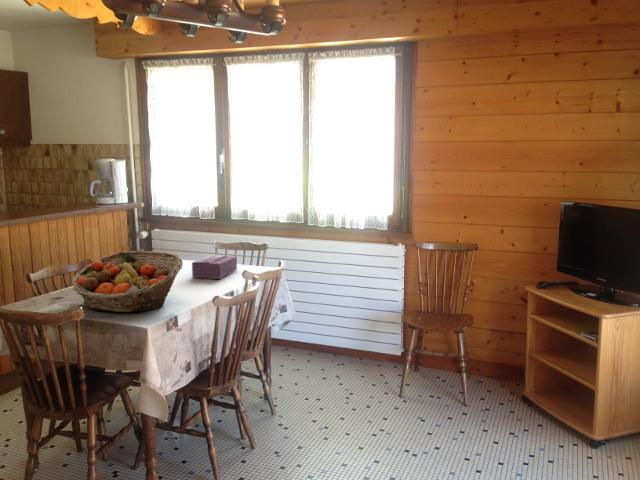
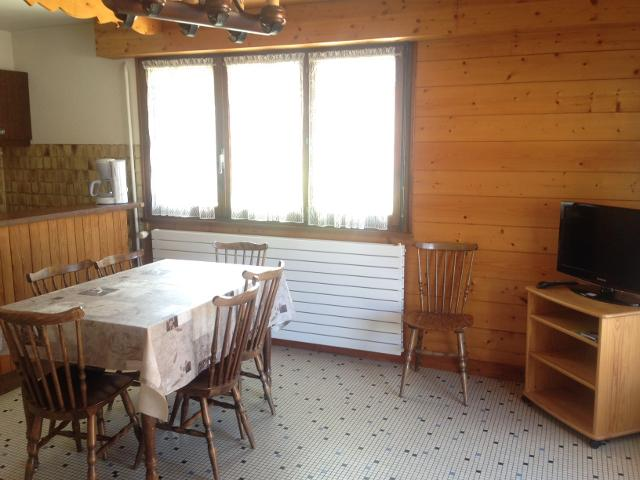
- tissue box [191,254,238,280]
- fruit basket [70,250,184,313]
